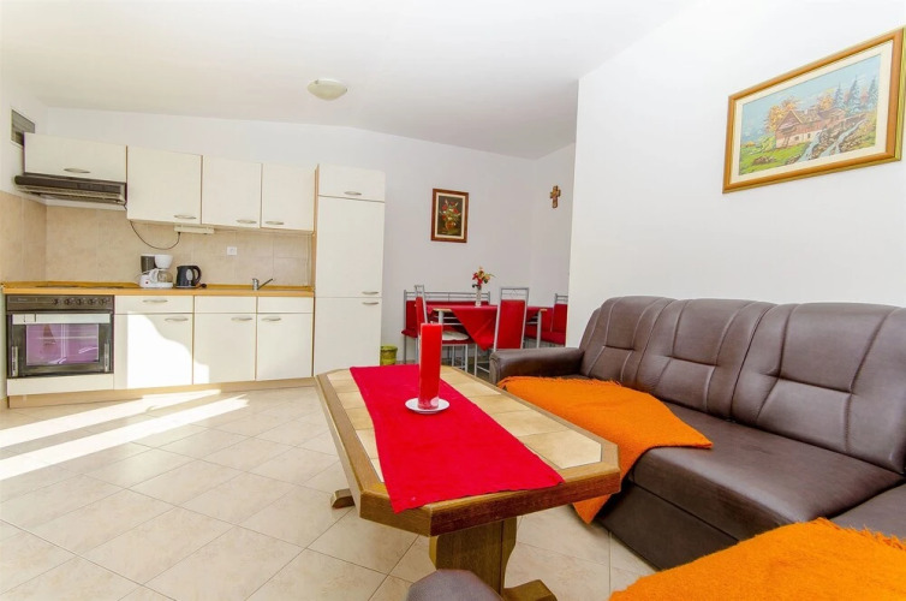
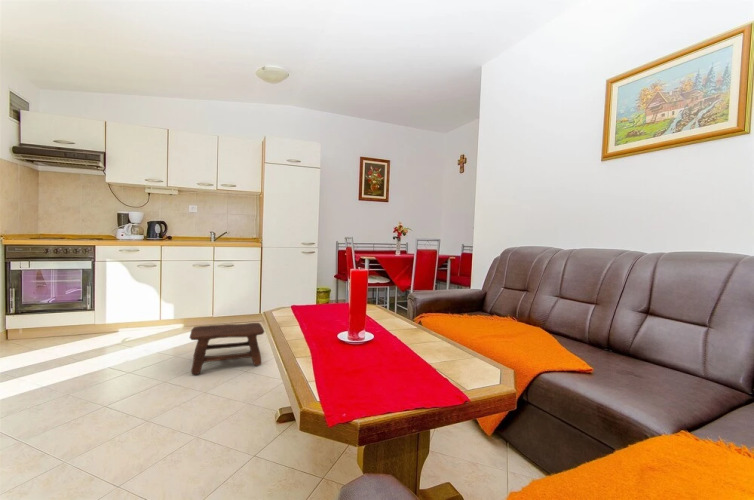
+ stool [189,322,266,375]
